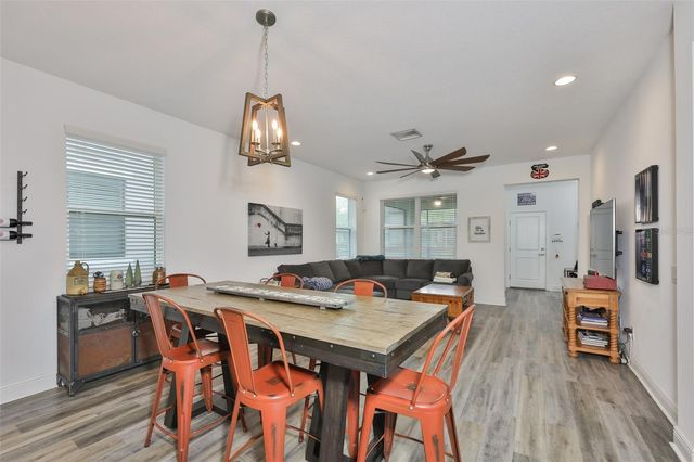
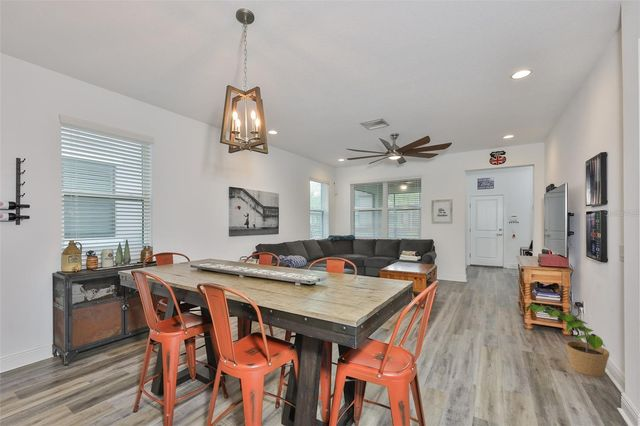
+ potted plant [525,303,610,377]
